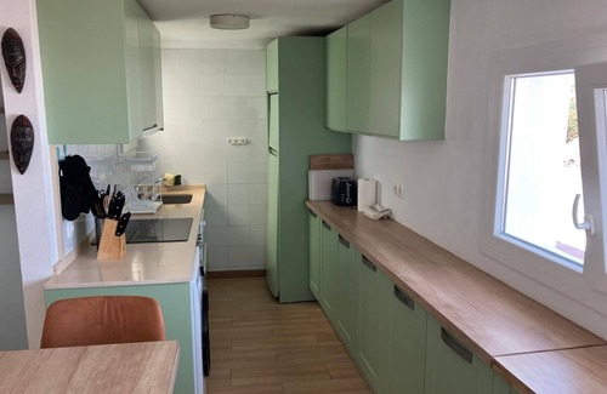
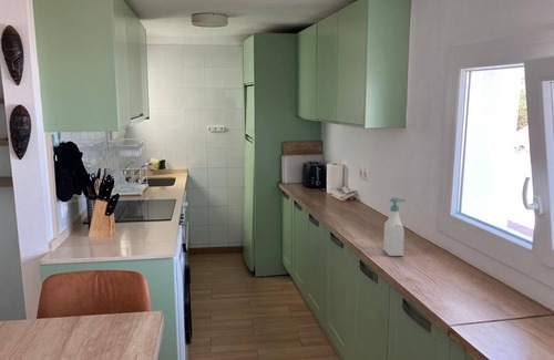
+ soap bottle [382,196,407,257]
